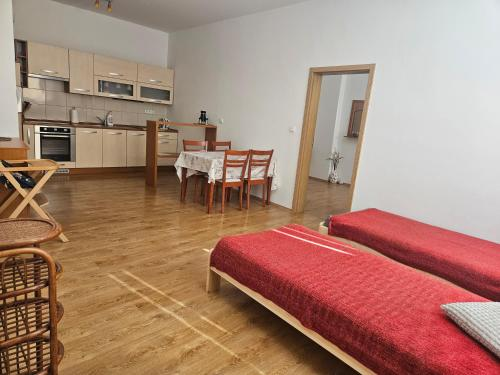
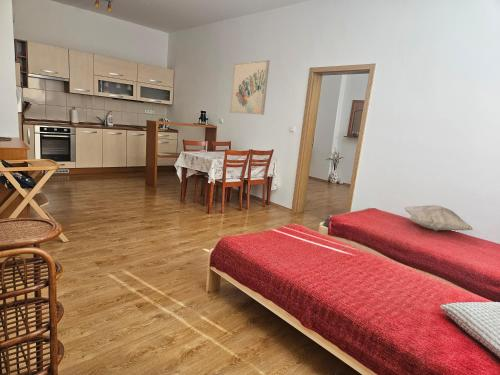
+ wall art [229,59,270,116]
+ decorative pillow [403,204,474,232]
